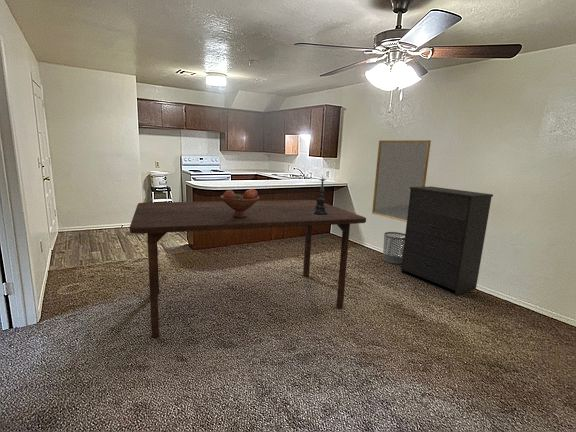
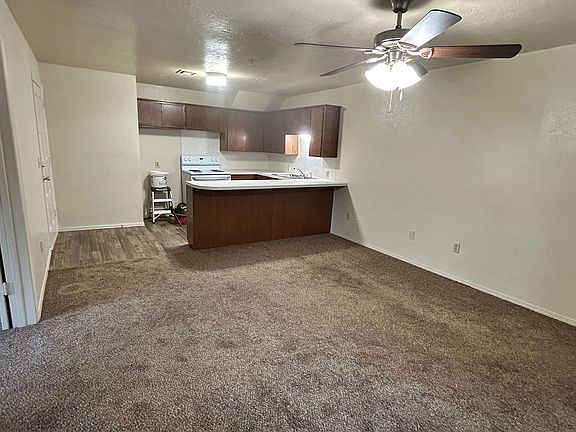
- home mirror [371,139,432,223]
- candle holder [311,176,331,216]
- dining table [129,199,367,338]
- waste bin [382,231,405,265]
- dresser [400,186,494,296]
- fruit bowl [219,188,261,218]
